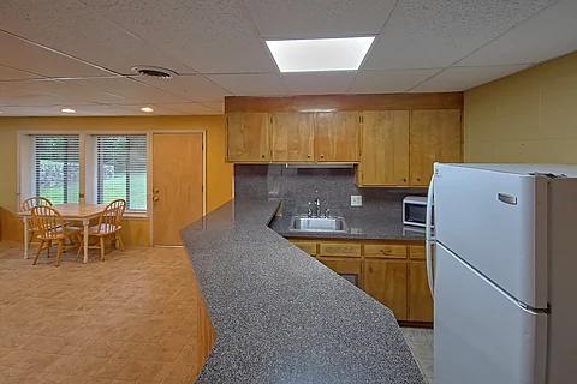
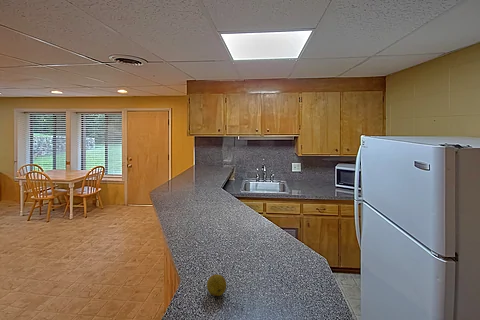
+ fruit [206,273,227,297]
